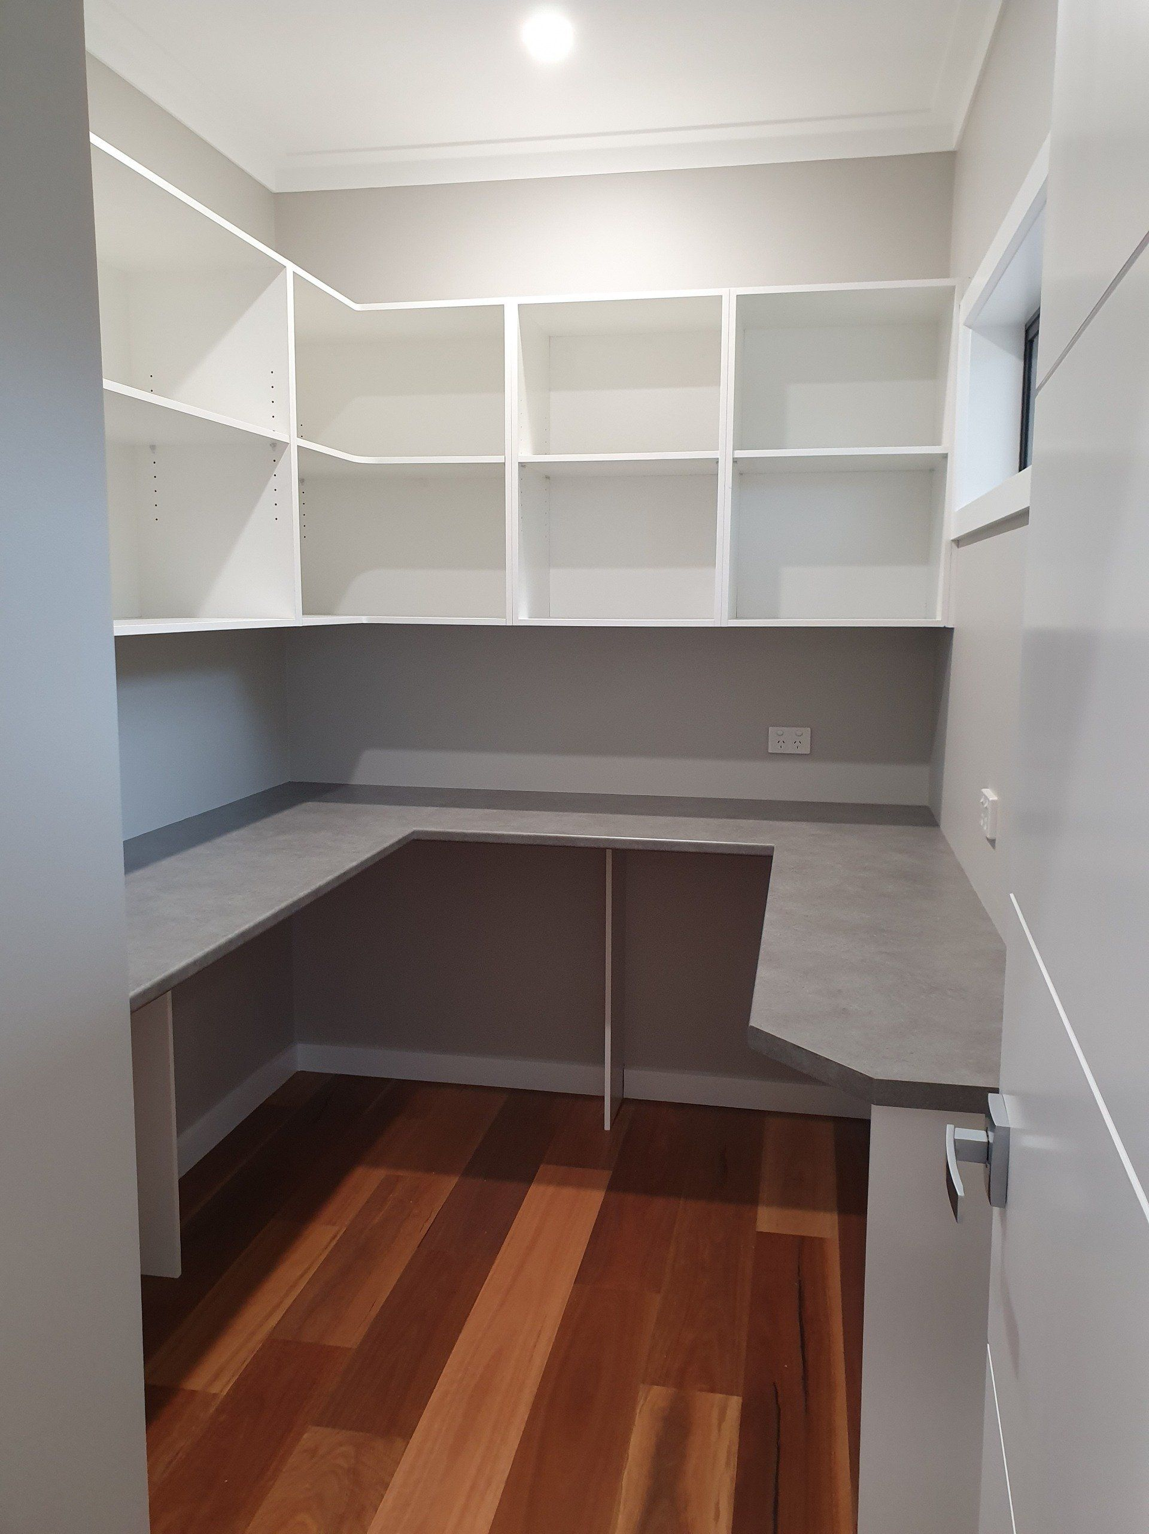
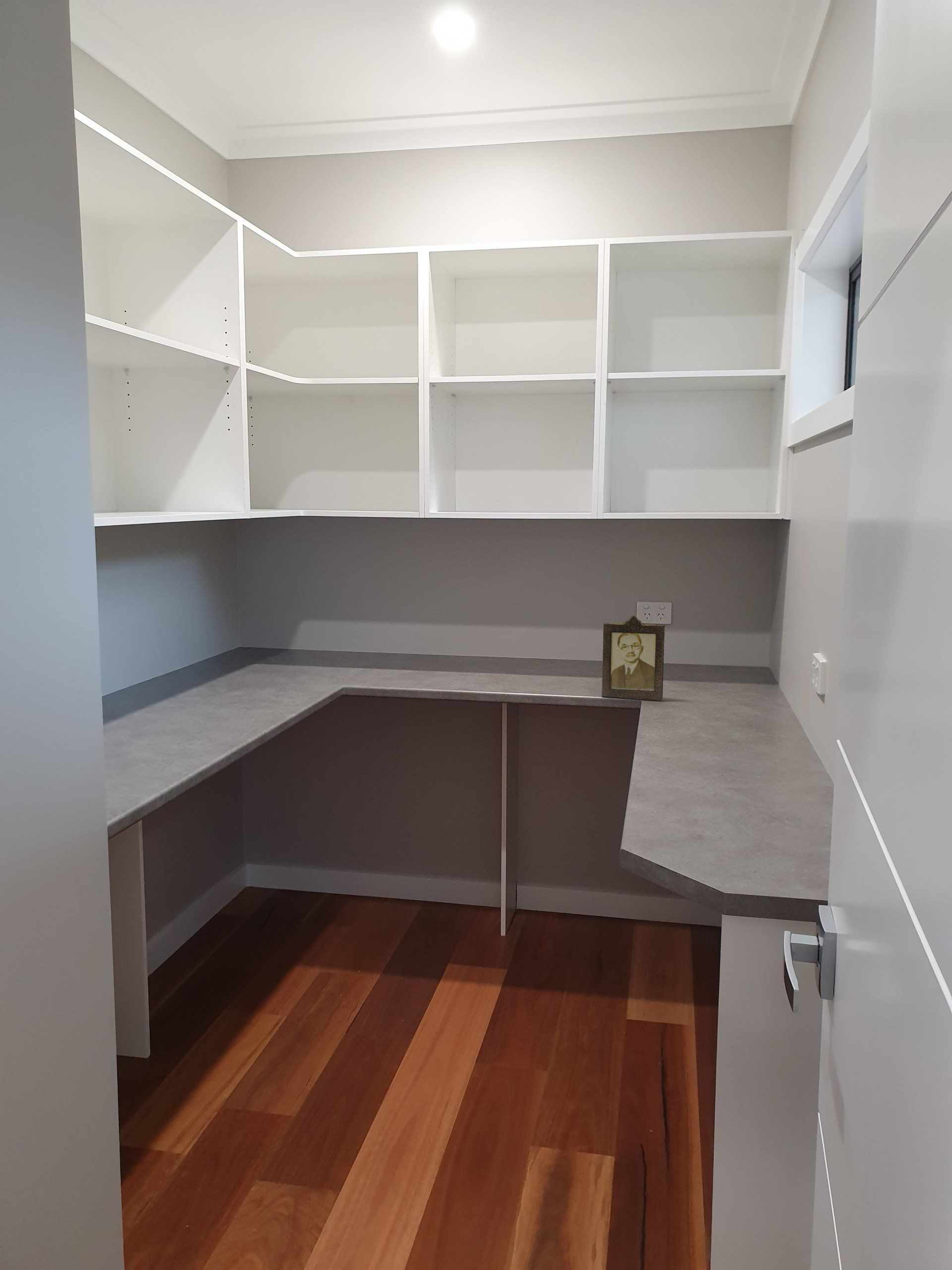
+ photo frame [601,615,665,700]
